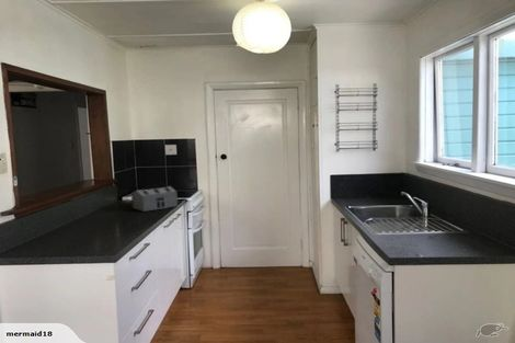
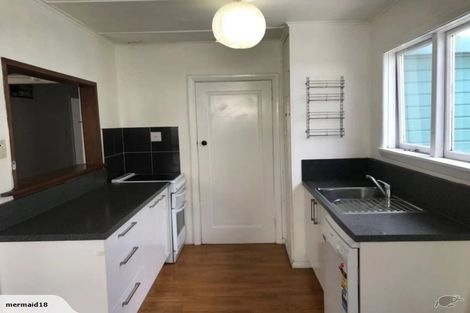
- toaster [130,185,179,213]
